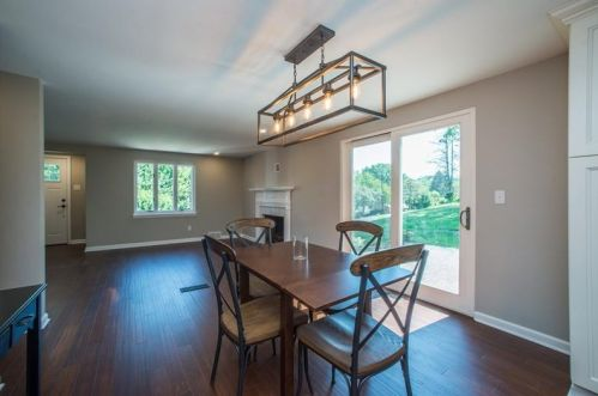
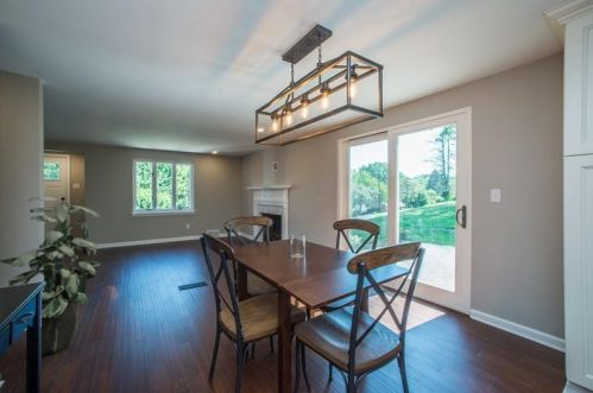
+ indoor plant [0,196,102,355]
